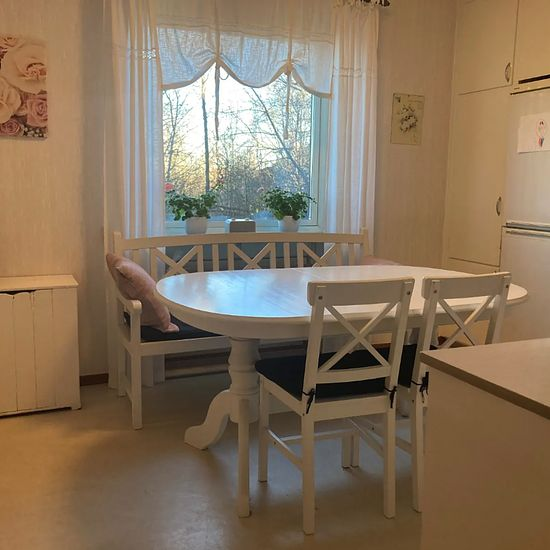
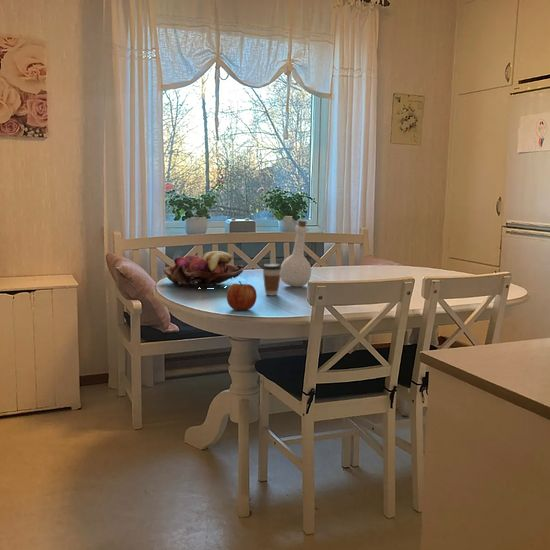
+ fruit basket [162,250,244,289]
+ apple [226,280,258,311]
+ coffee cup [262,262,281,296]
+ bottle [280,219,312,288]
